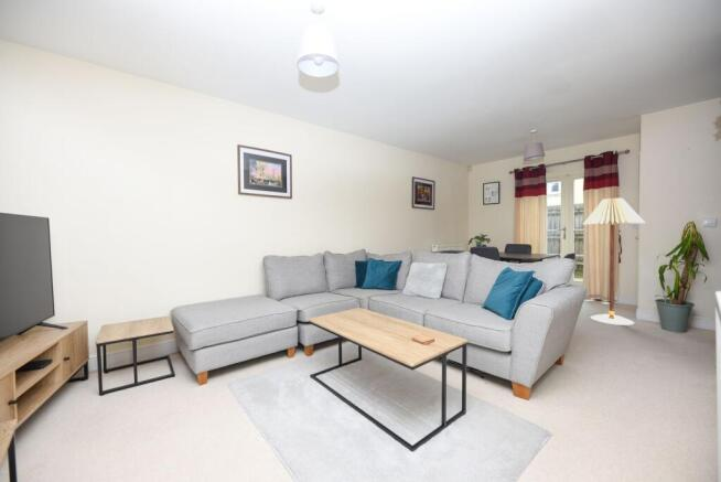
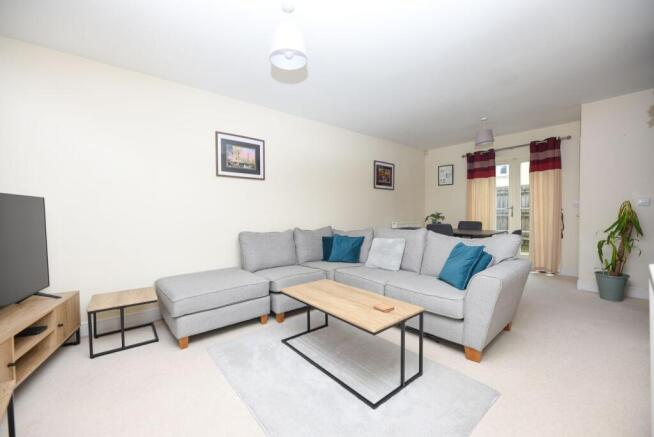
- floor lamp [582,196,646,326]
